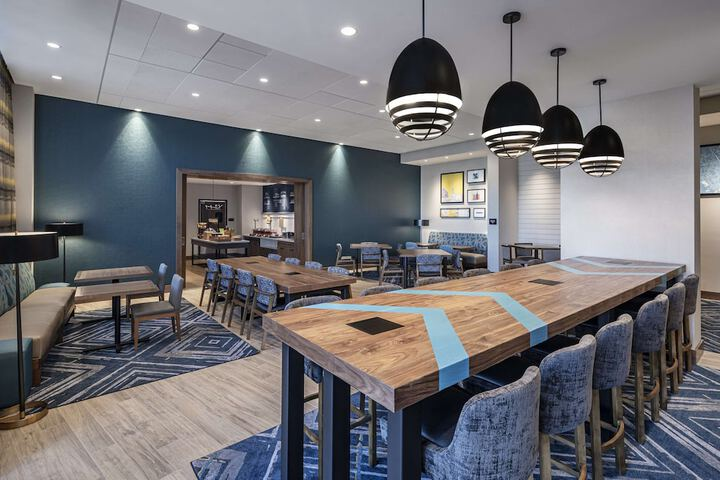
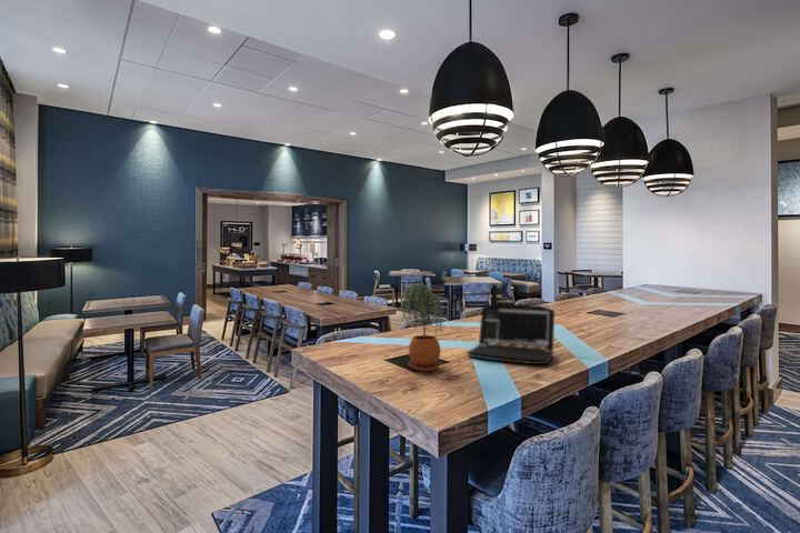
+ laptop [467,302,556,365]
+ potted plant [400,283,446,372]
